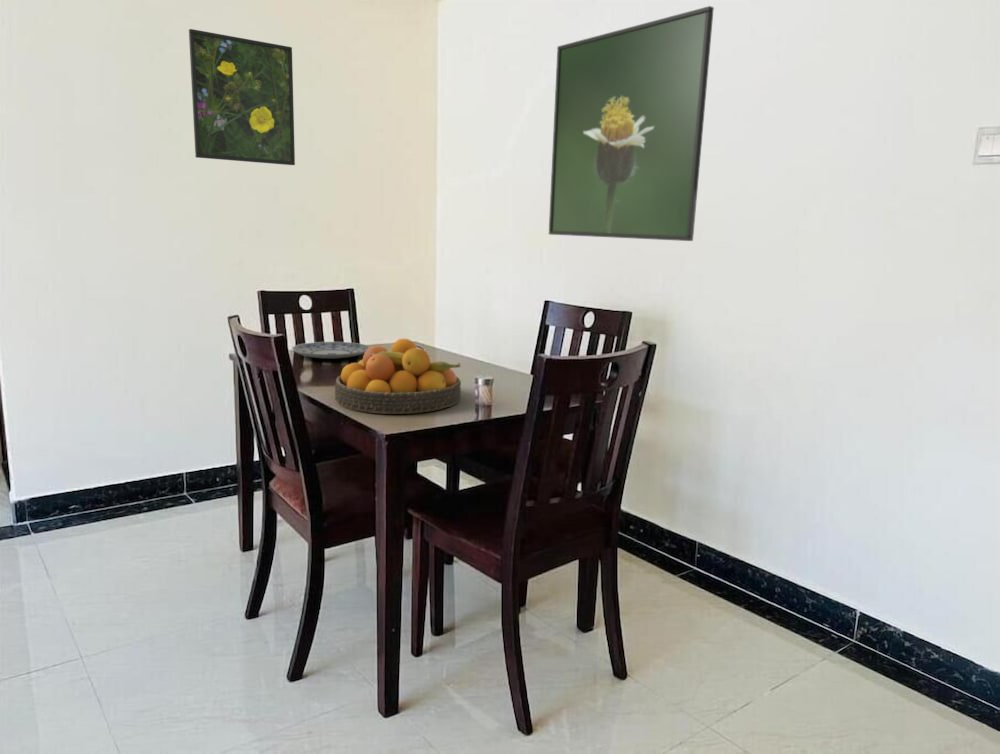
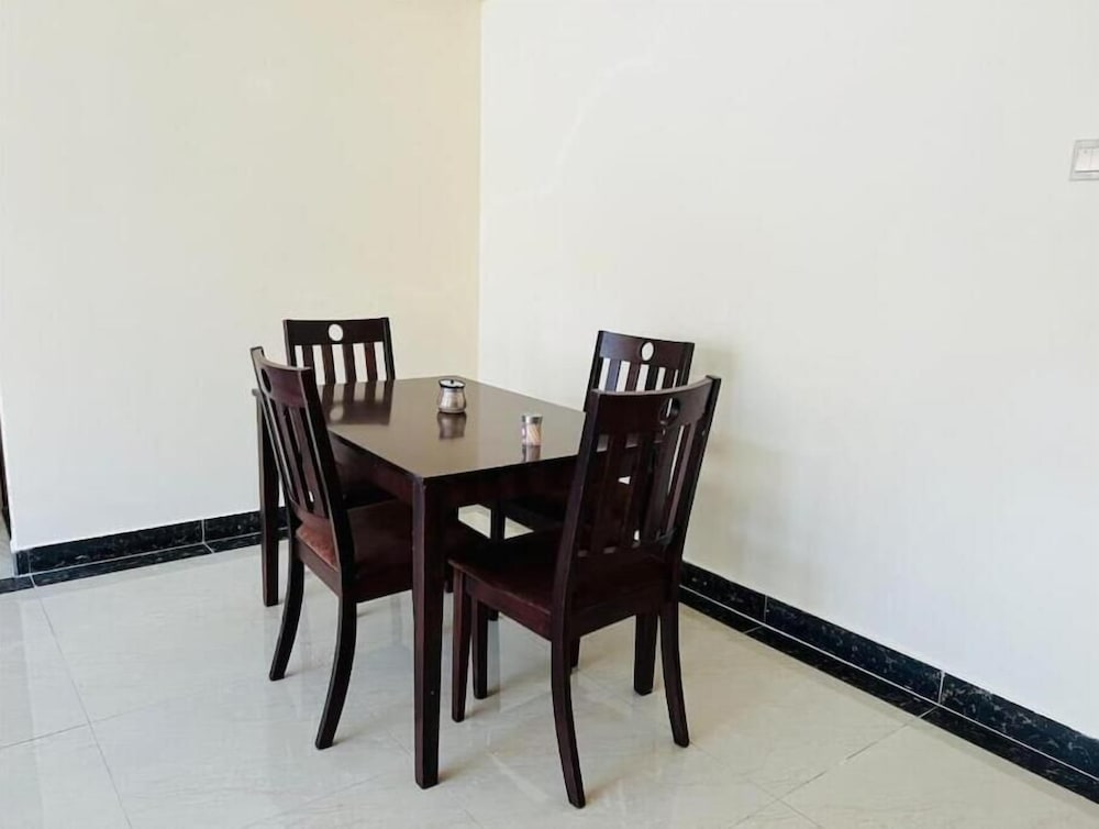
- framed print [548,5,715,242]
- plate [291,341,371,360]
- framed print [188,28,296,166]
- fruit bowl [334,338,462,415]
